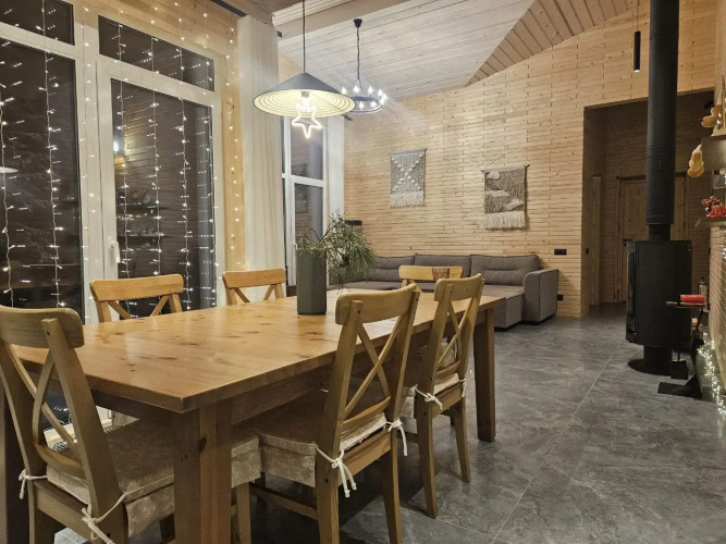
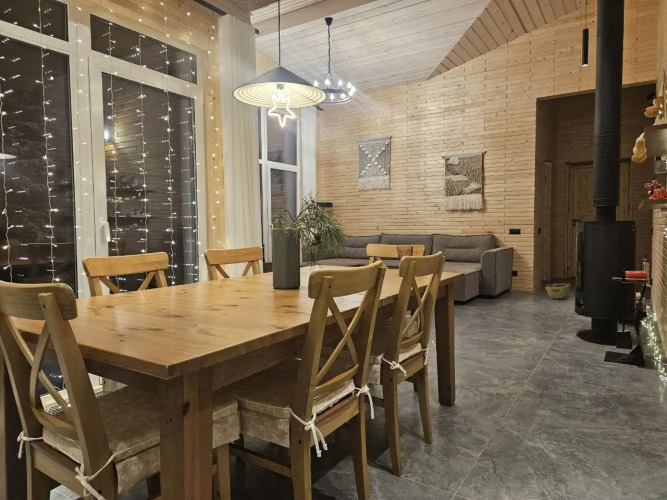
+ woven basket [544,282,571,300]
